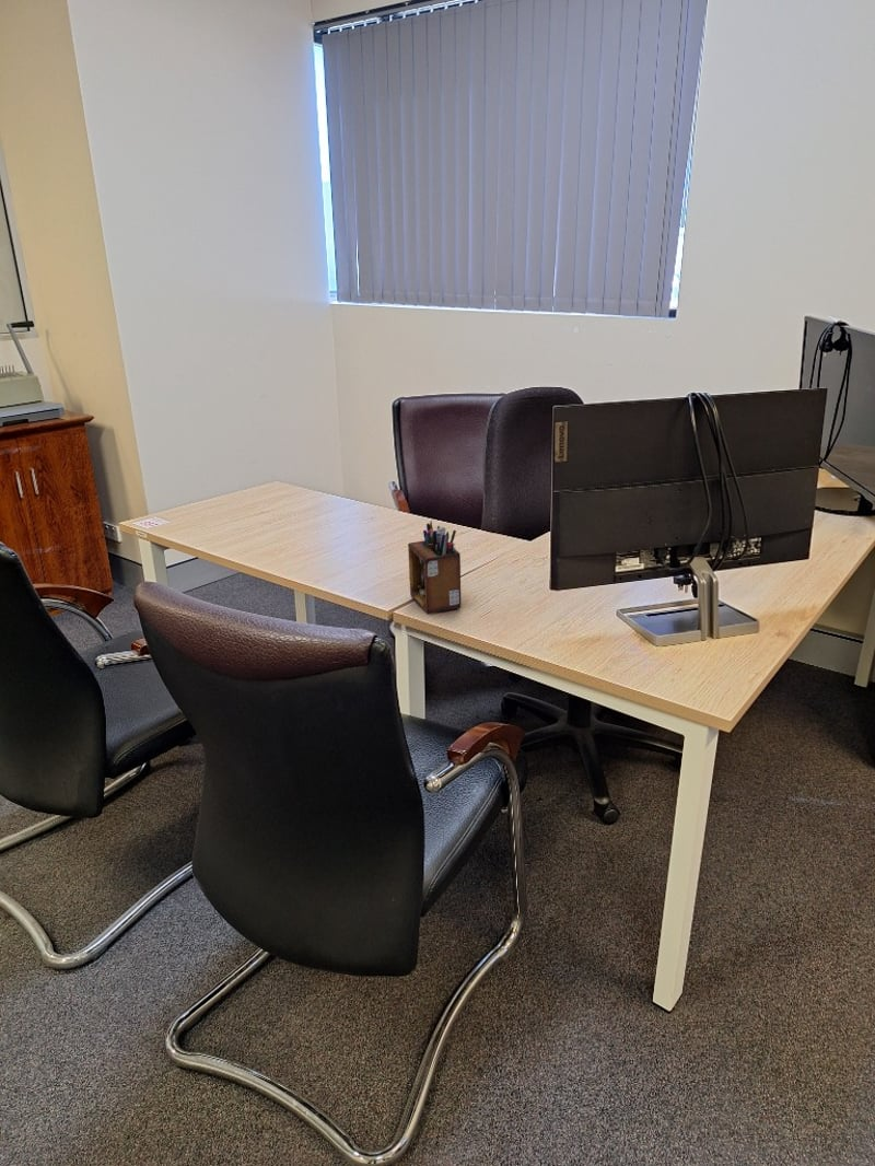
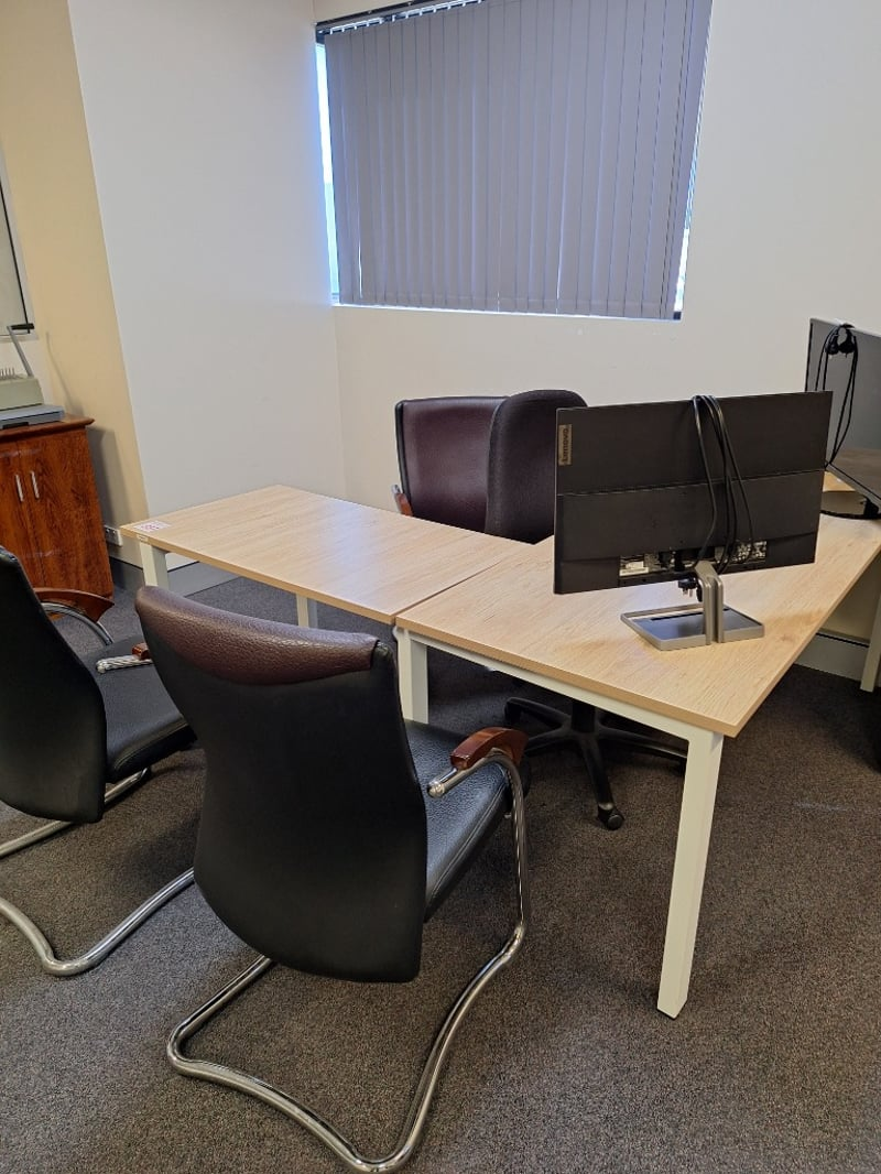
- desk organizer [407,520,462,615]
